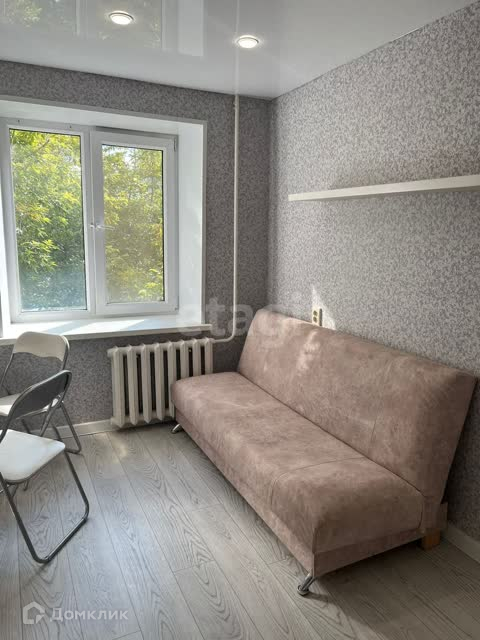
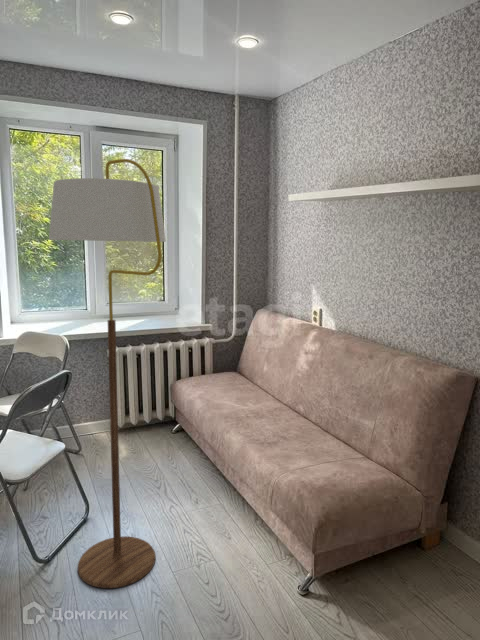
+ floor lamp [48,158,167,589]
